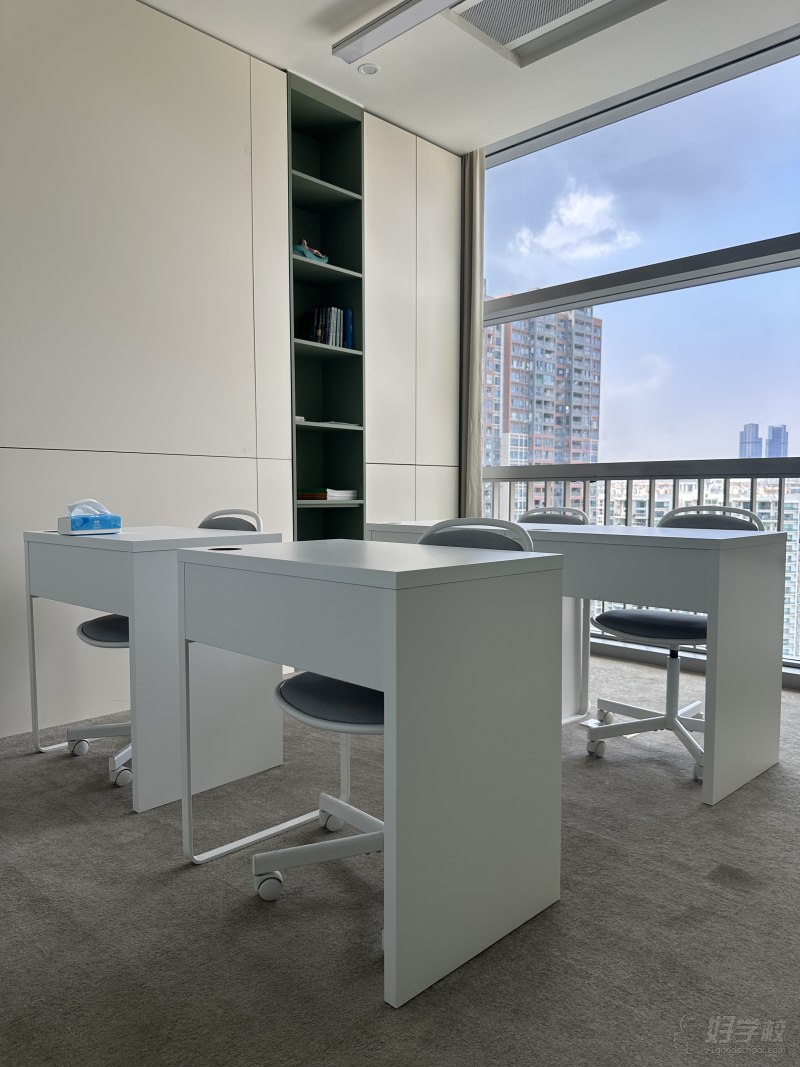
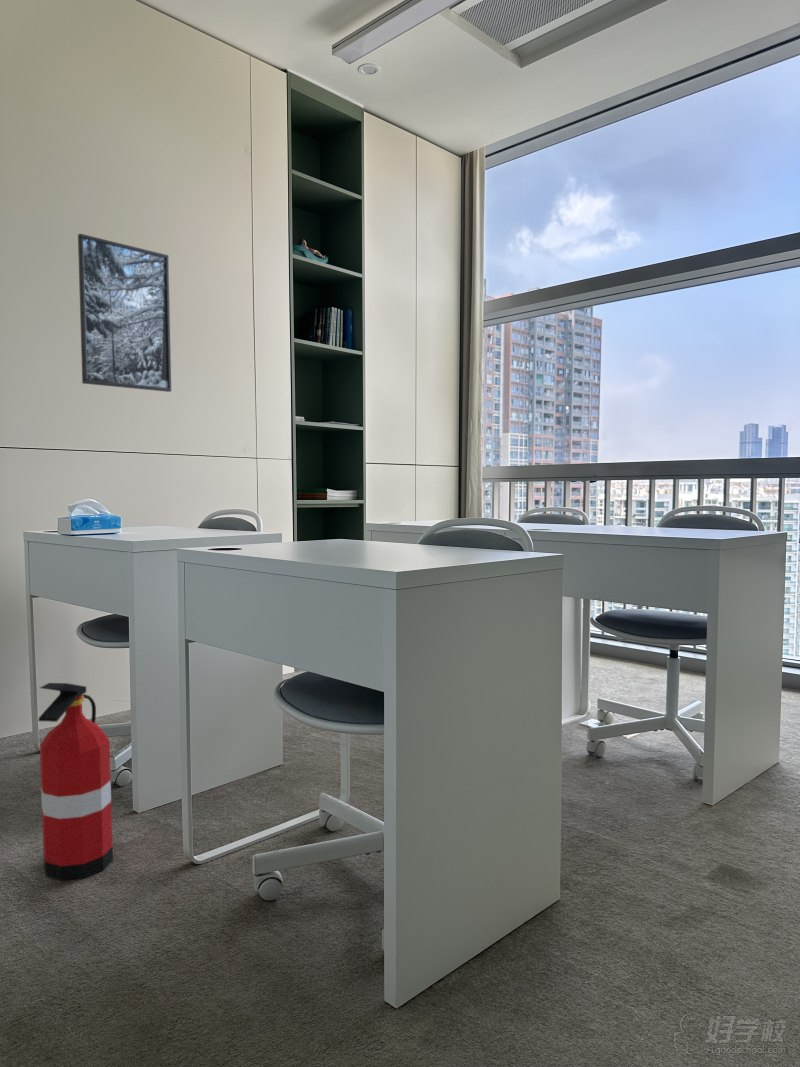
+ fire extinguisher [38,682,114,882]
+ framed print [77,233,172,393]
